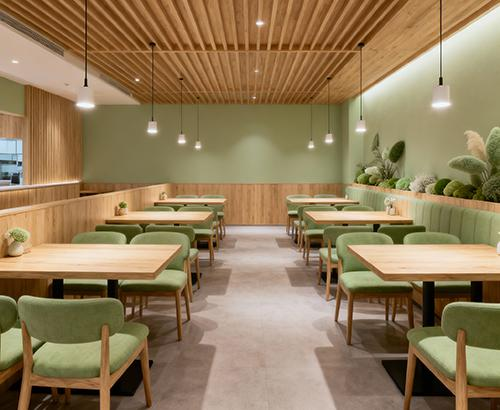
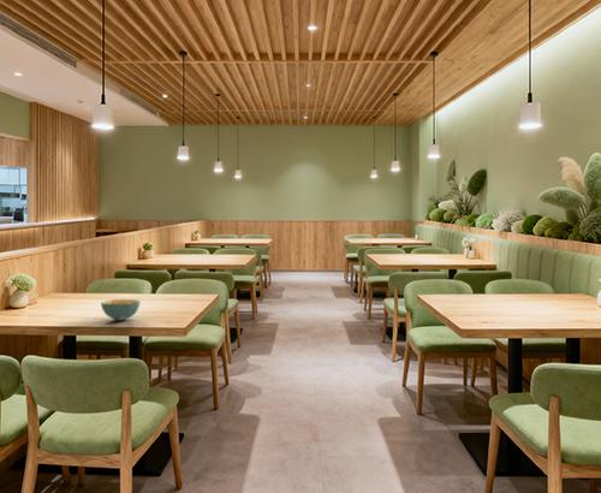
+ cereal bowl [100,298,142,322]
